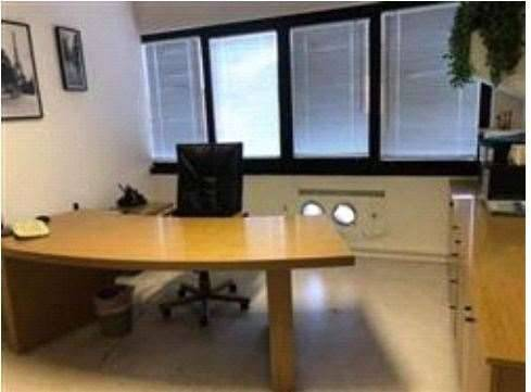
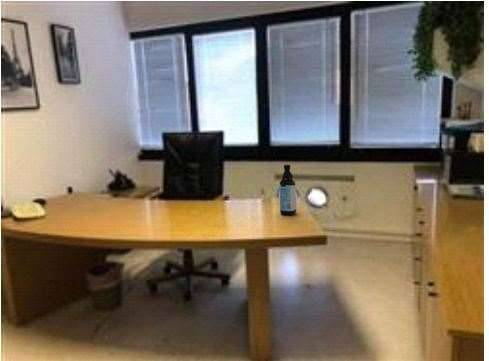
+ water bottle [279,164,298,216]
